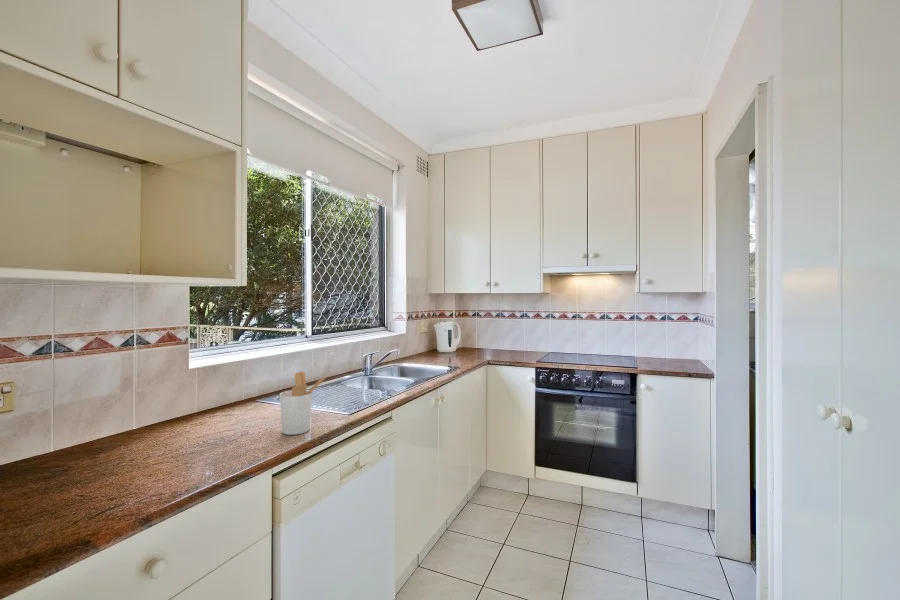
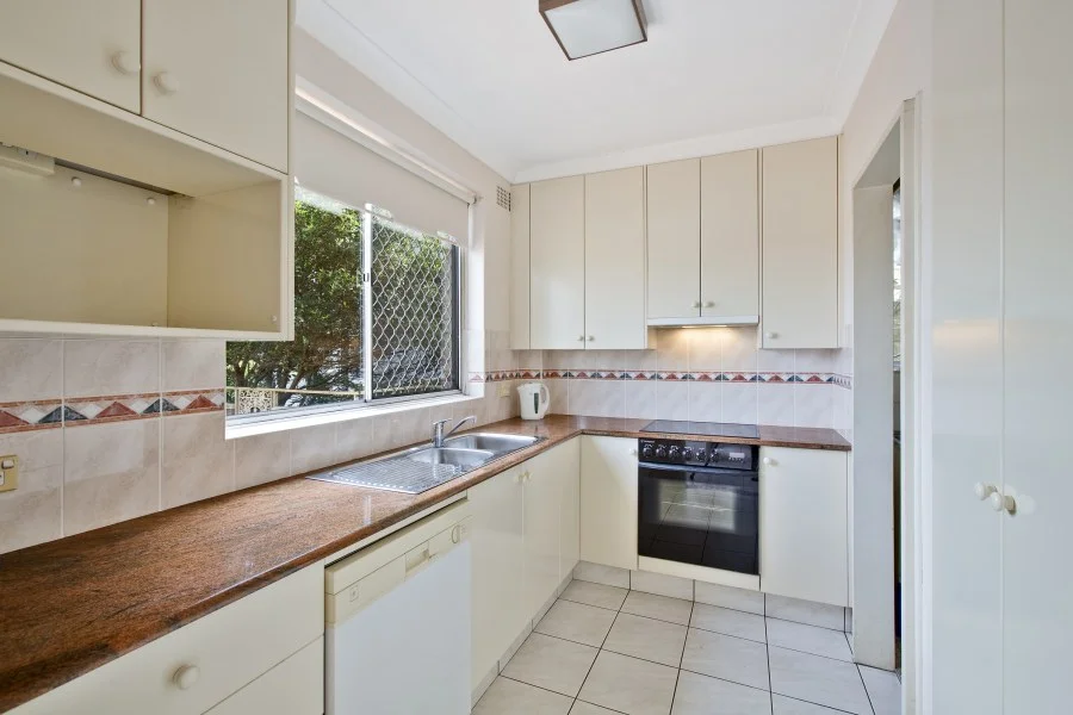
- utensil holder [279,371,329,436]
